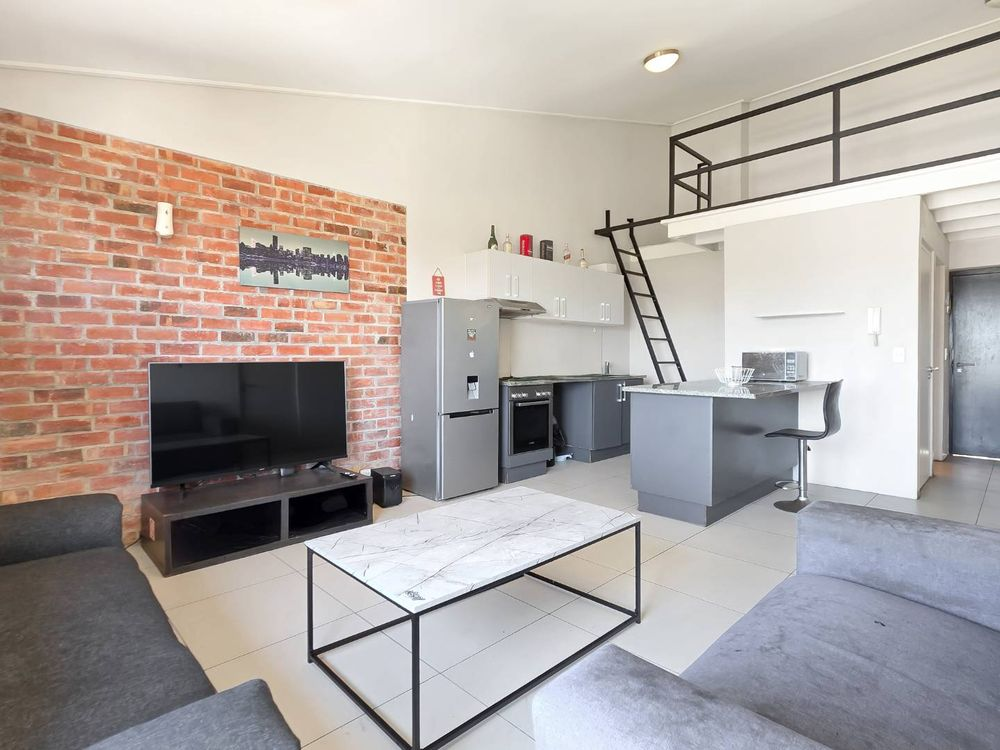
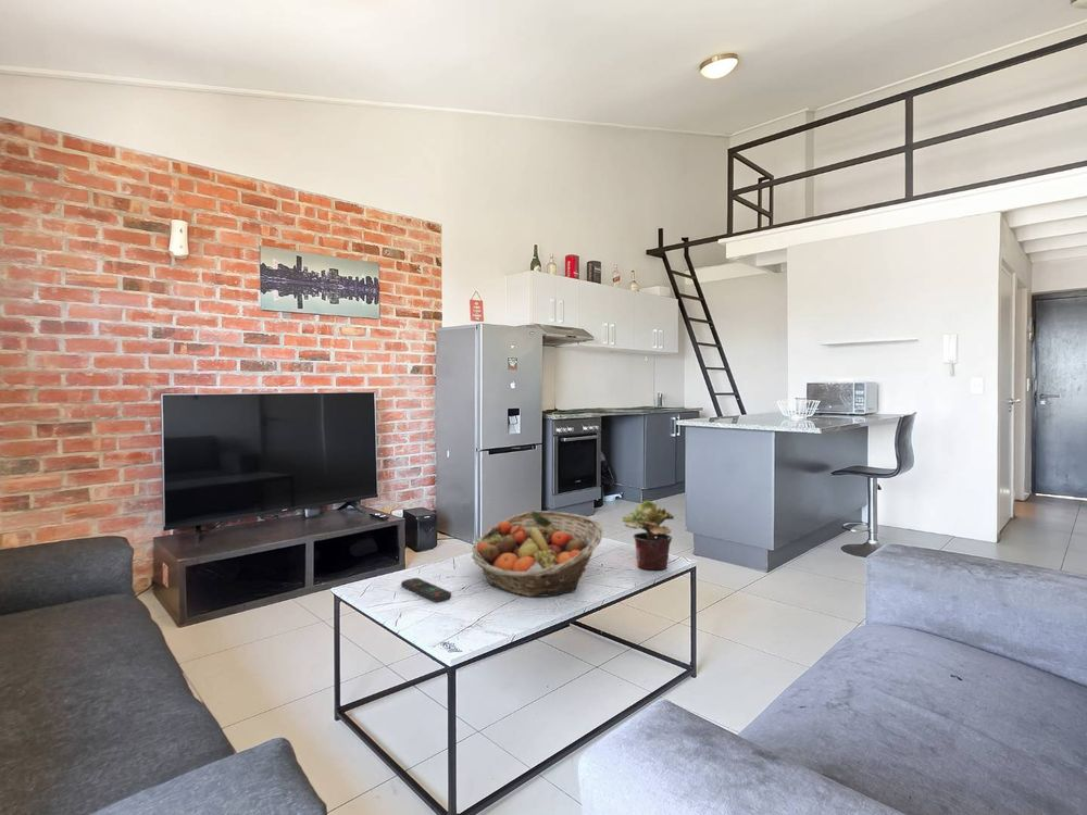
+ remote control [400,577,452,603]
+ fruit basket [471,510,603,598]
+ potted plant [622,500,675,570]
